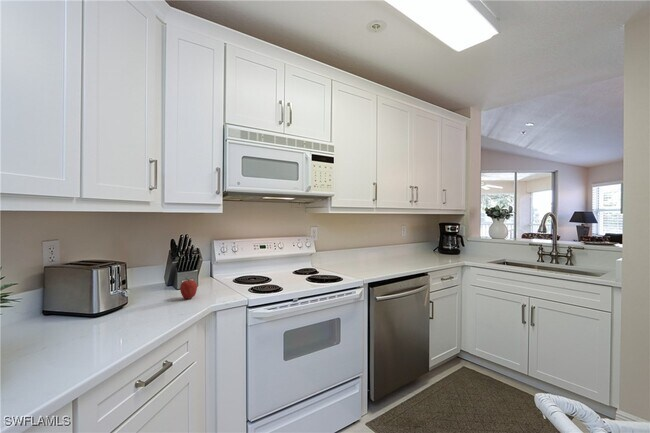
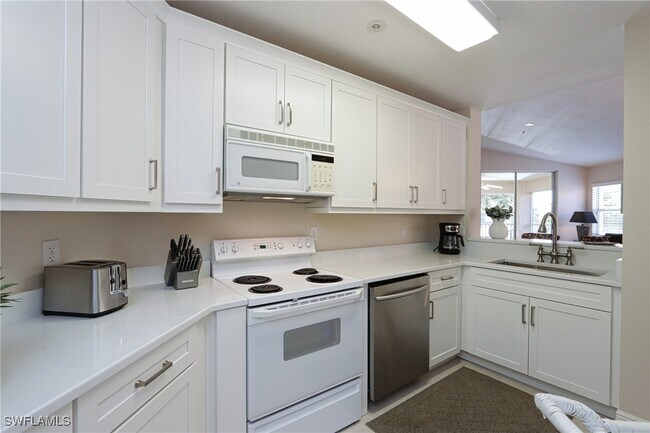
- fruit [179,277,198,300]
